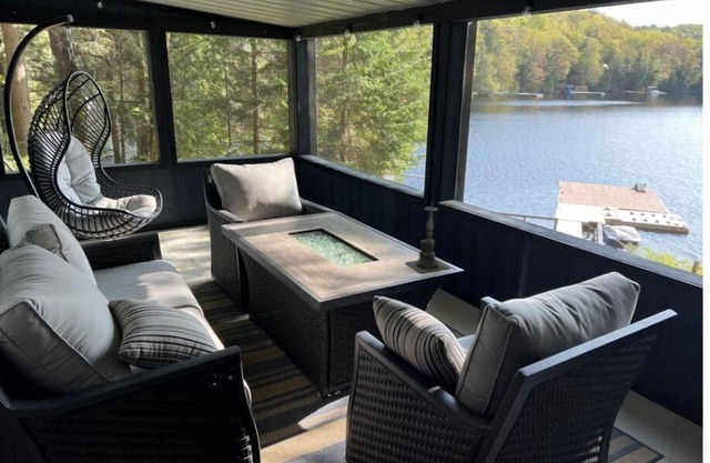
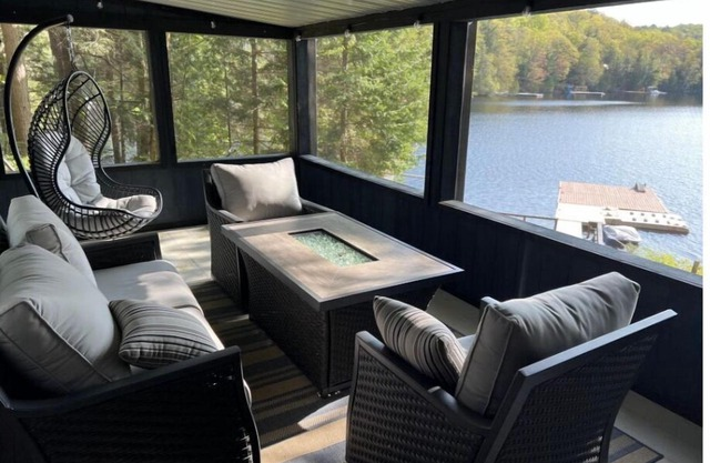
- candle holder [405,203,452,273]
